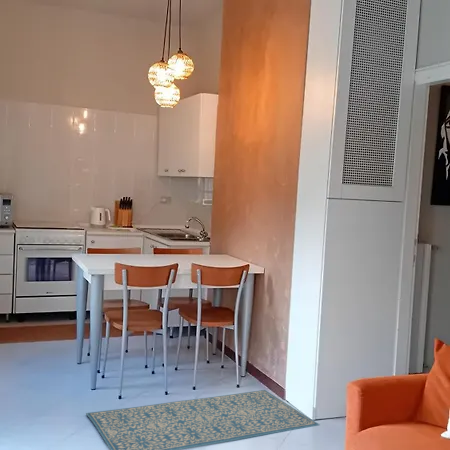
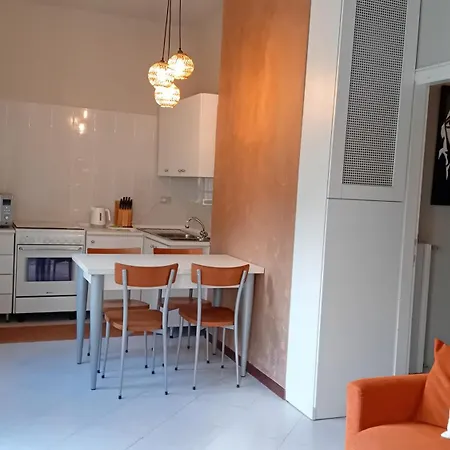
- rug [85,389,321,450]
